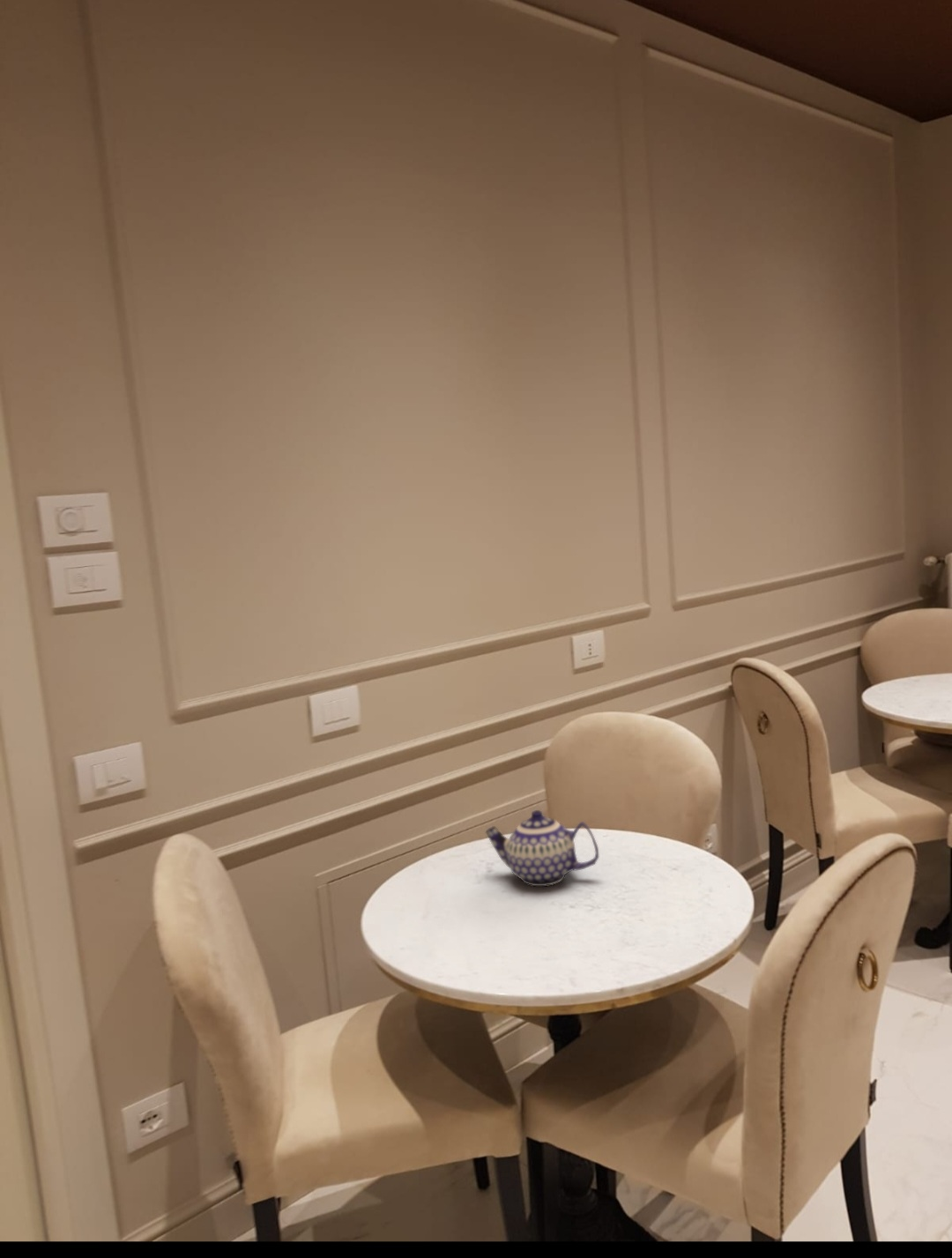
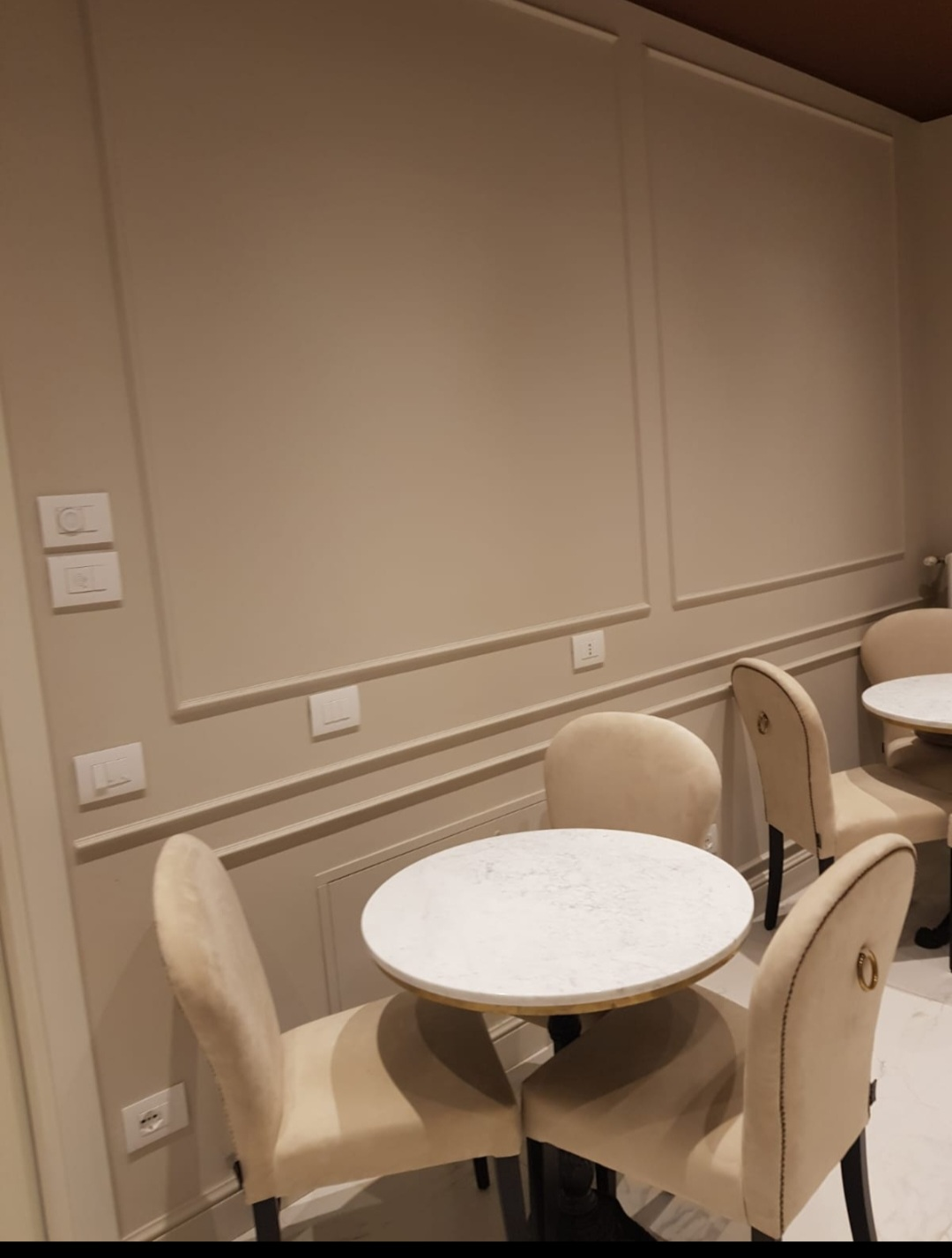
- teapot [485,809,599,887]
